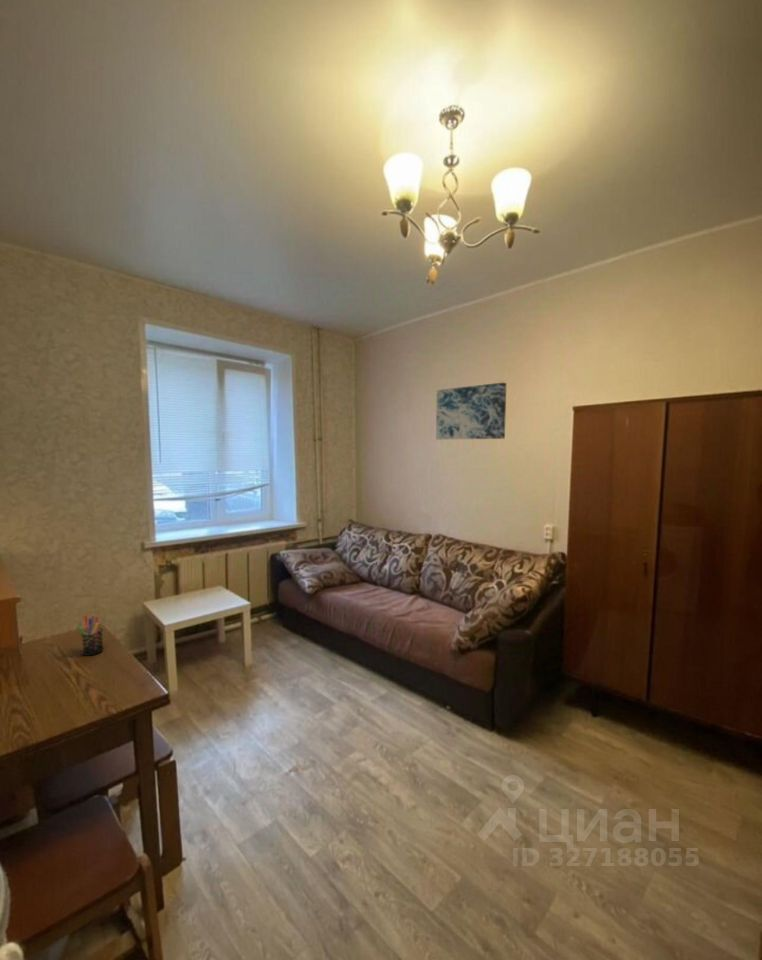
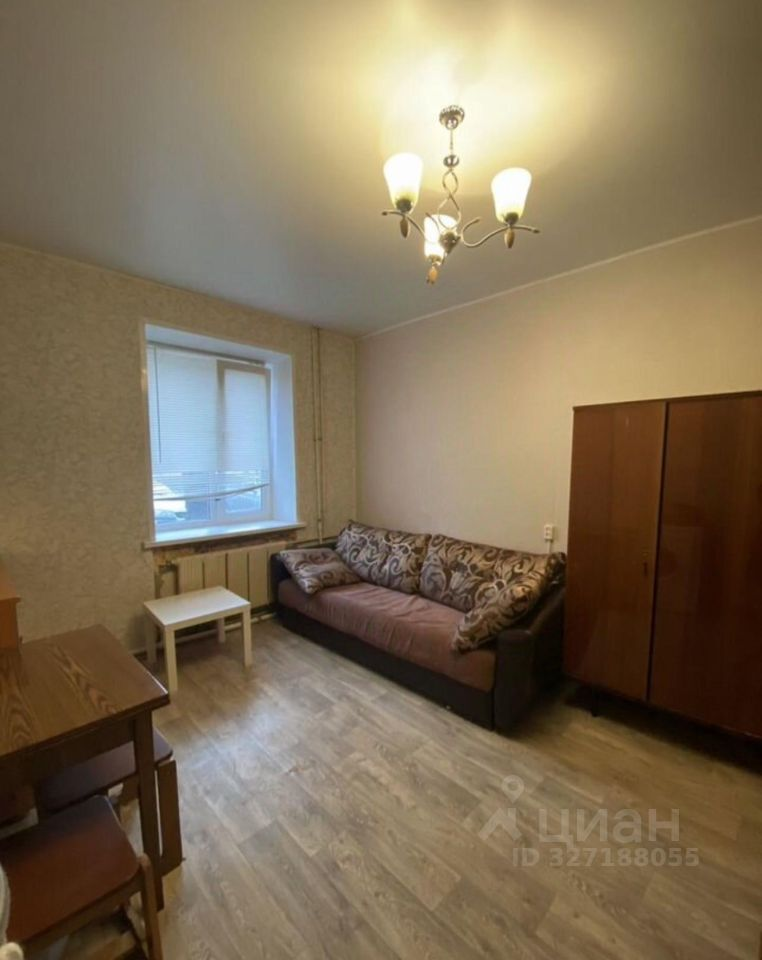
- wall art [435,381,507,440]
- pen holder [75,614,105,657]
